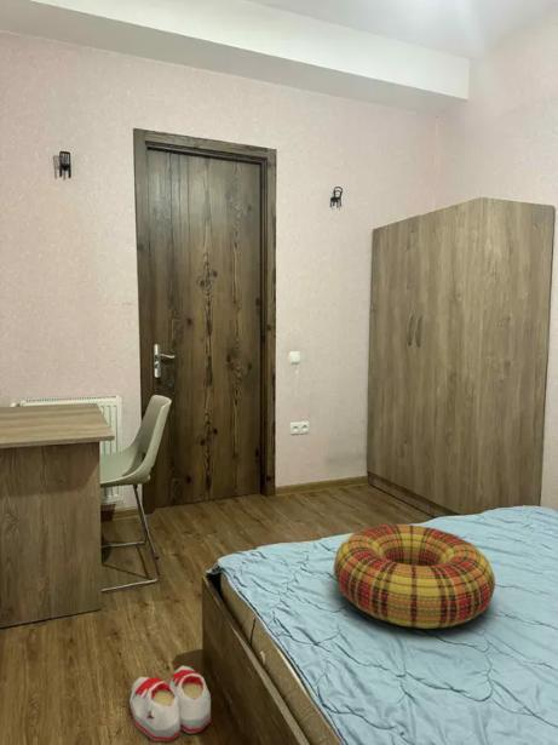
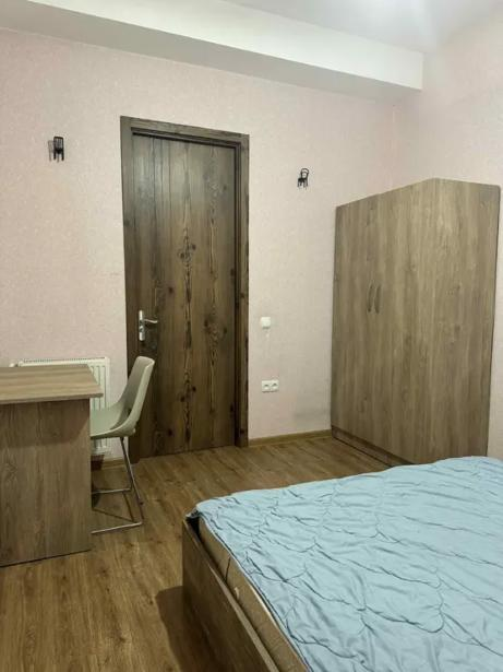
- cushion [332,523,496,630]
- shoe [128,665,212,741]
